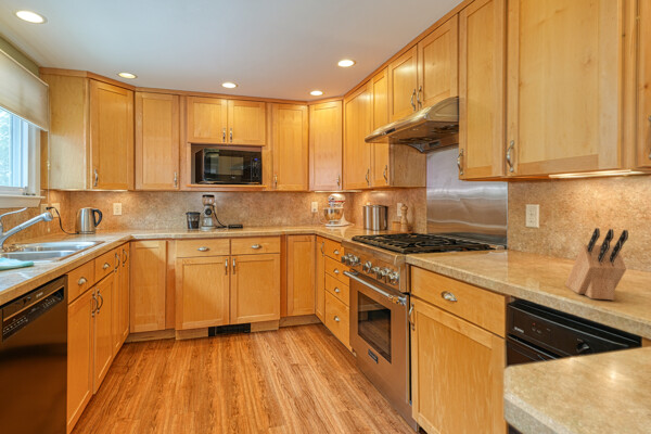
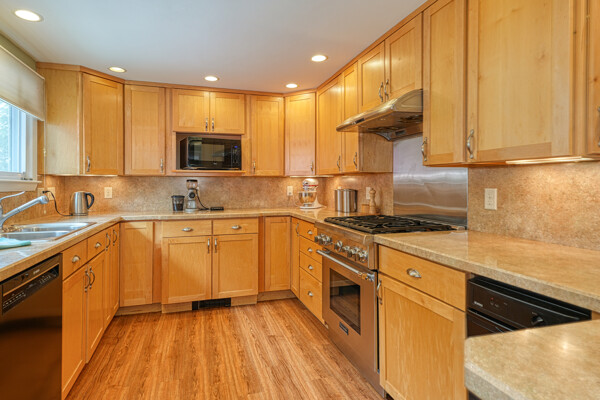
- knife block [564,227,629,301]
